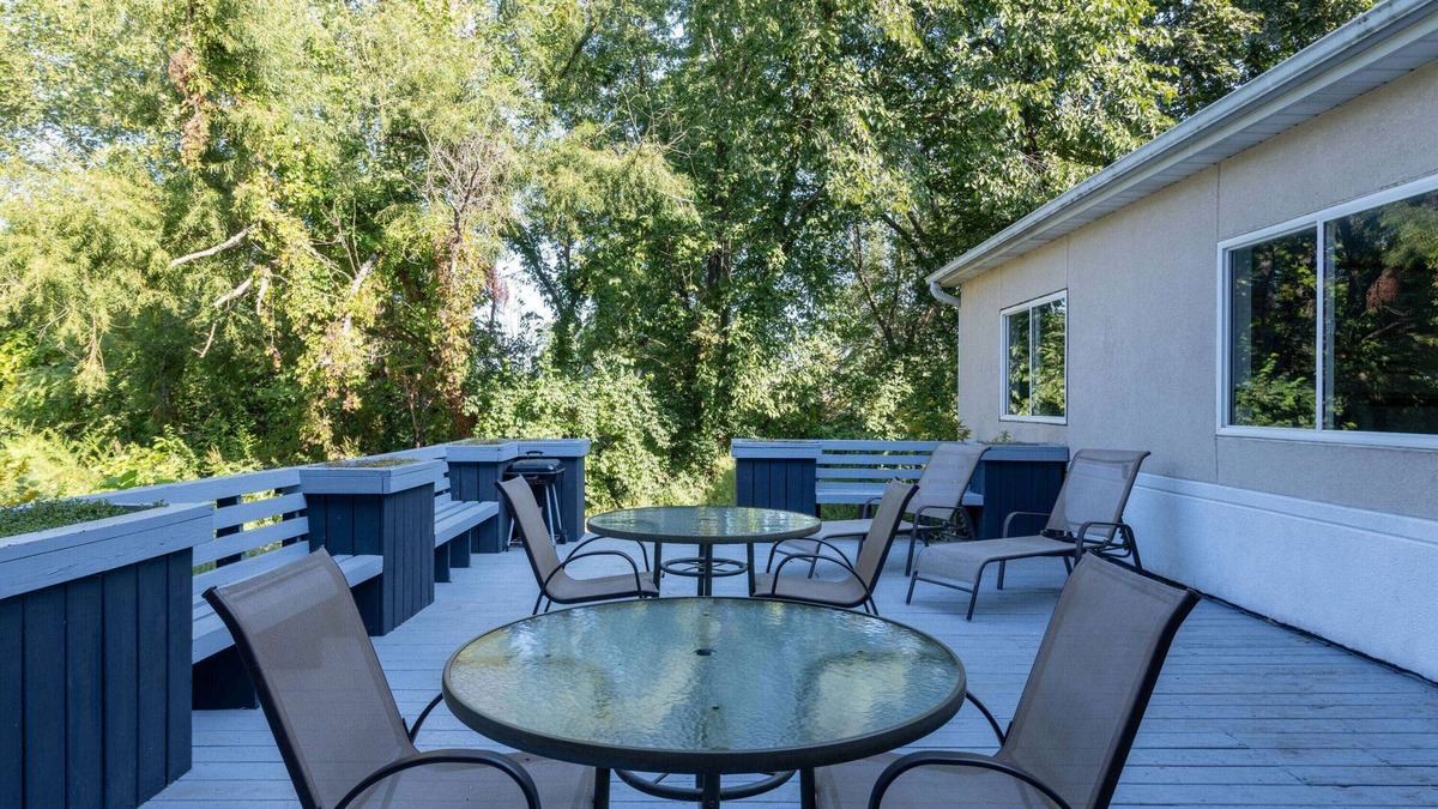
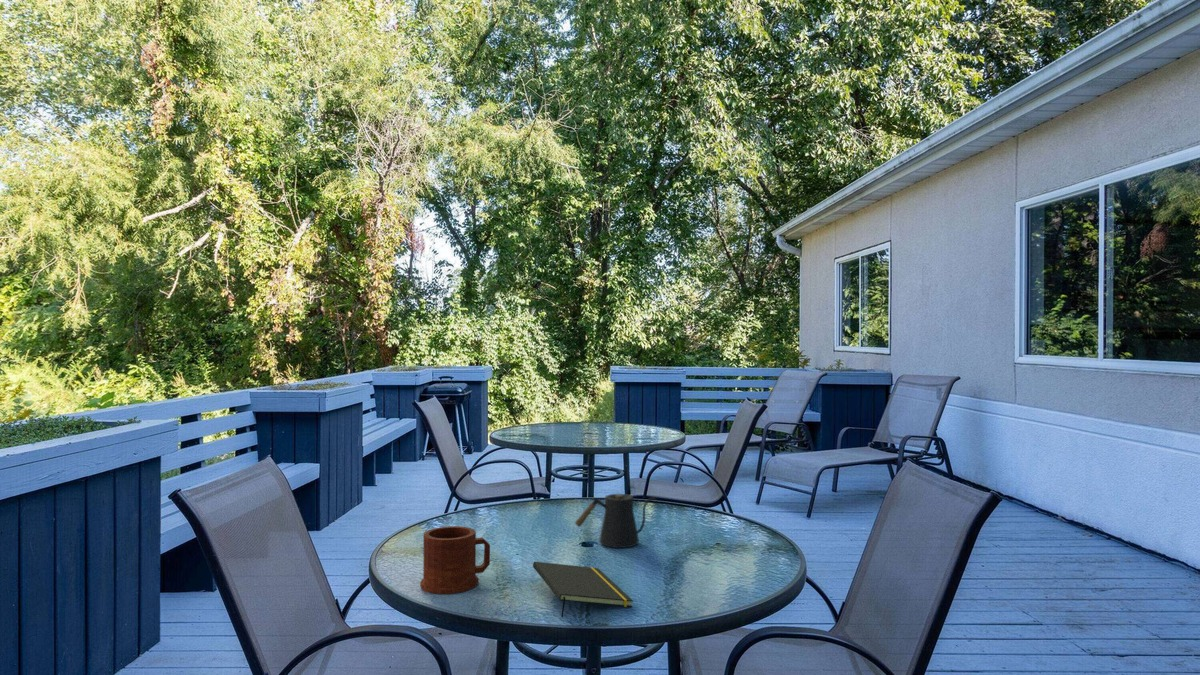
+ mug [419,525,491,595]
+ notepad [532,561,634,618]
+ kettle [574,493,657,549]
